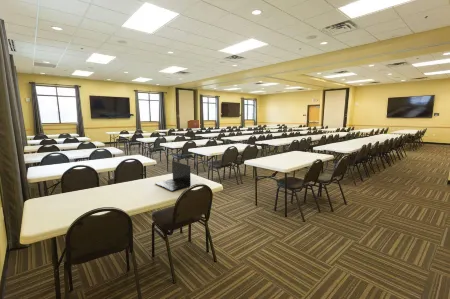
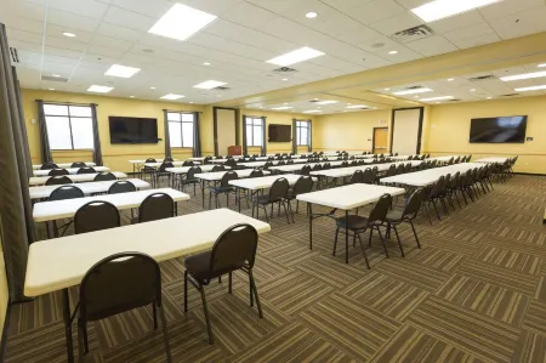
- laptop [154,160,192,192]
